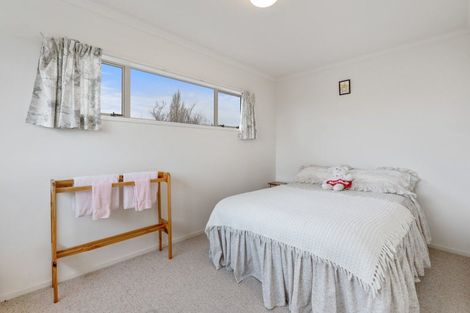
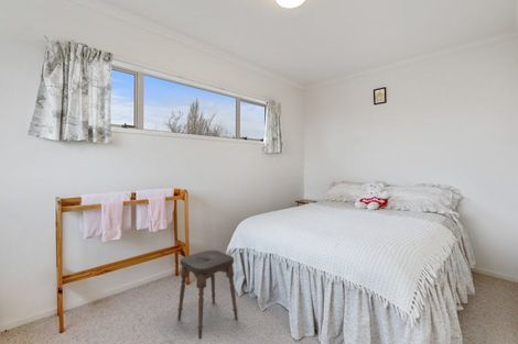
+ stool [176,249,239,341]
